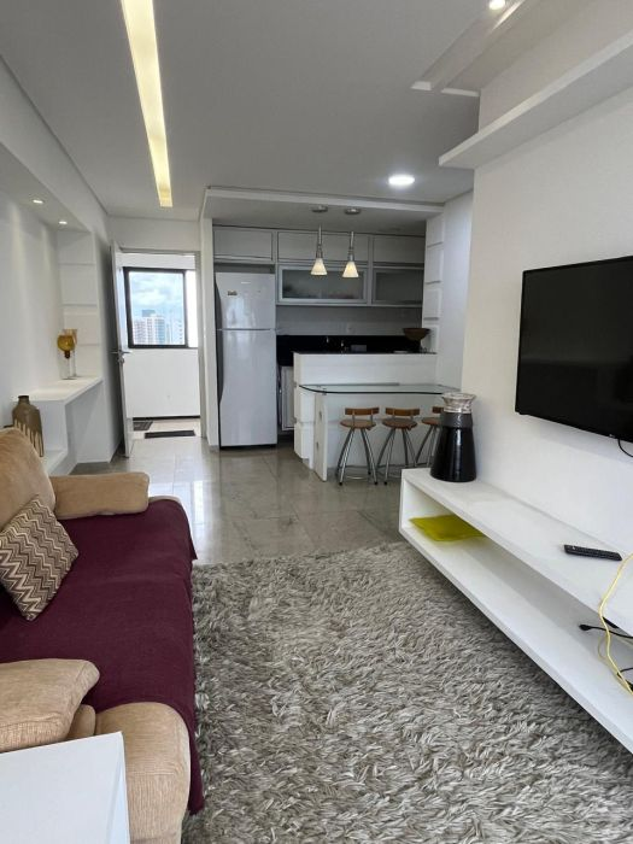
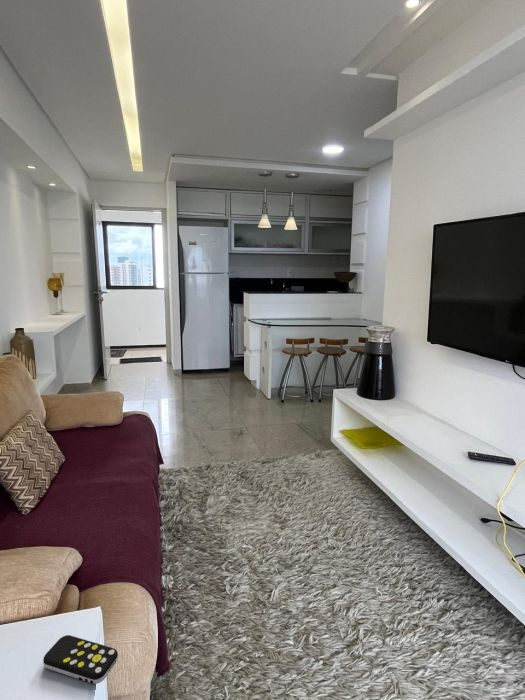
+ remote control [42,634,119,685]
